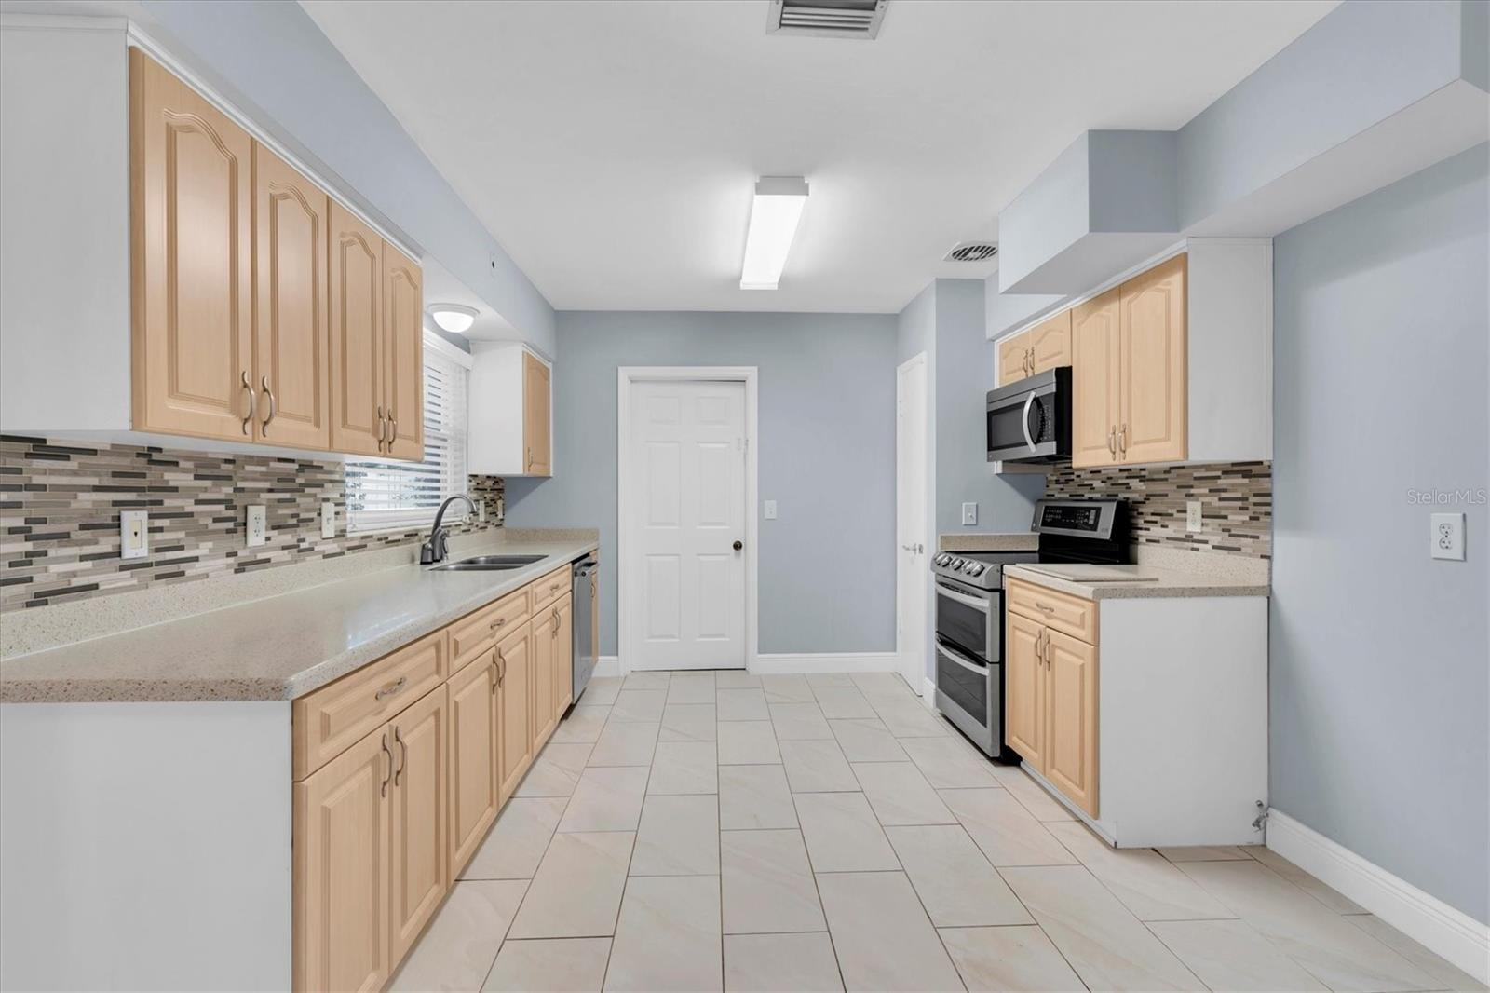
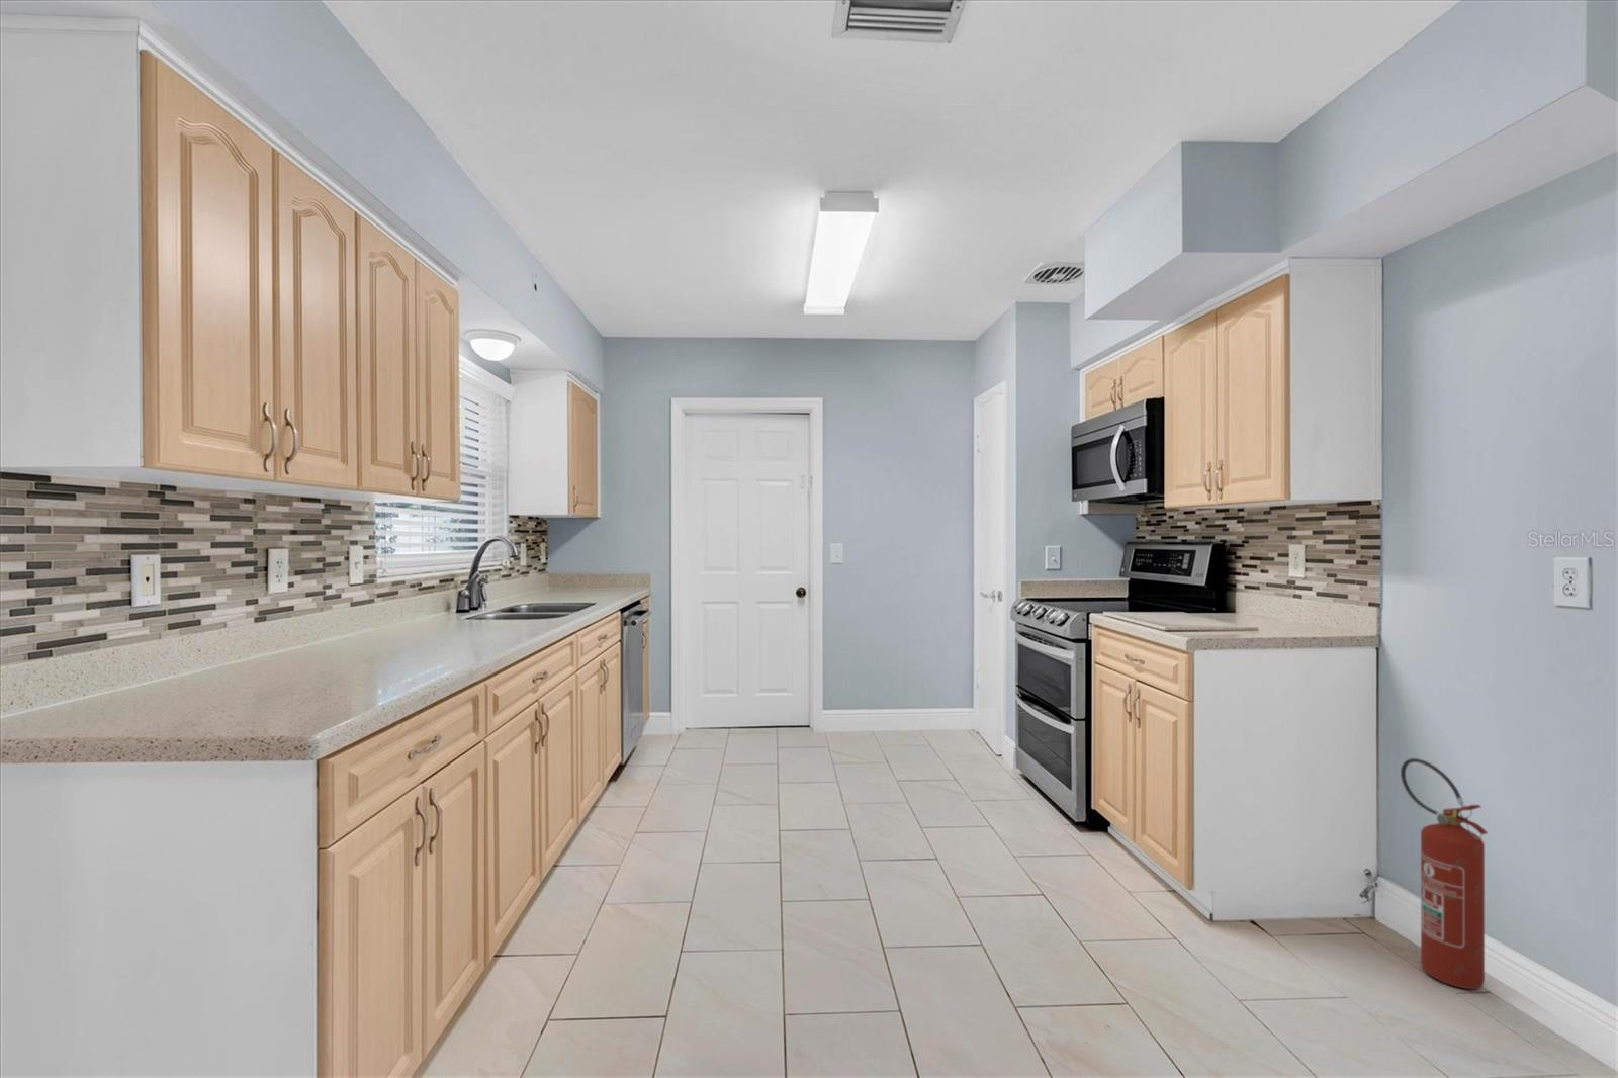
+ fire extinguisher [1399,758,1488,990]
